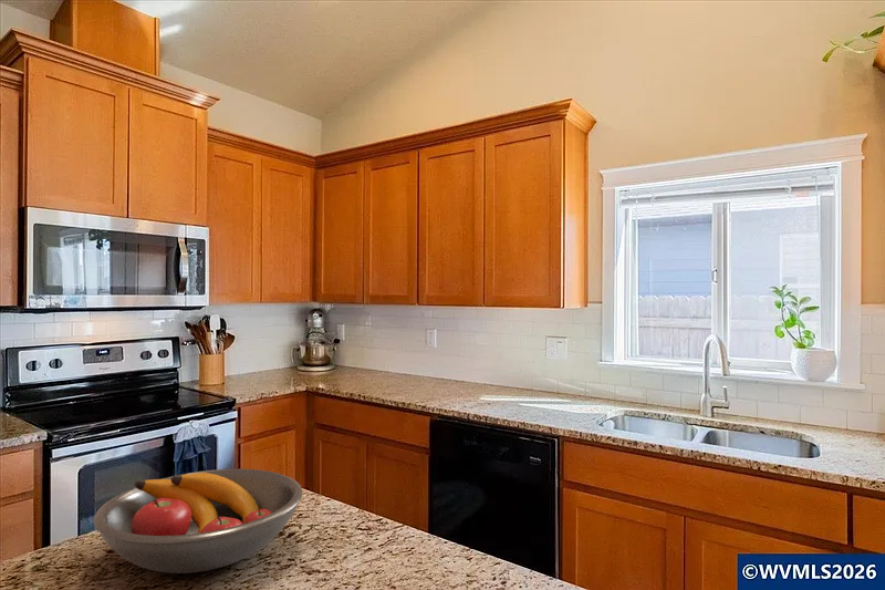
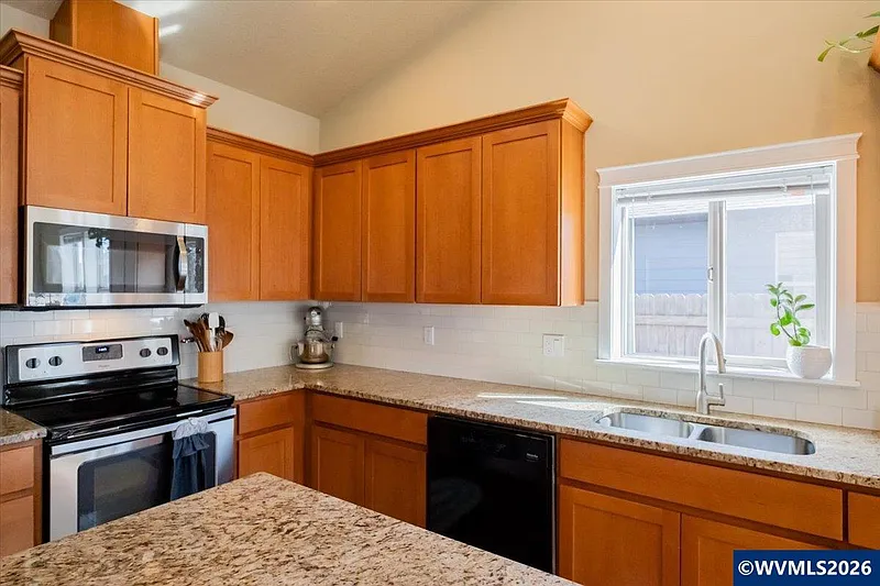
- fruit bowl [93,468,304,575]
